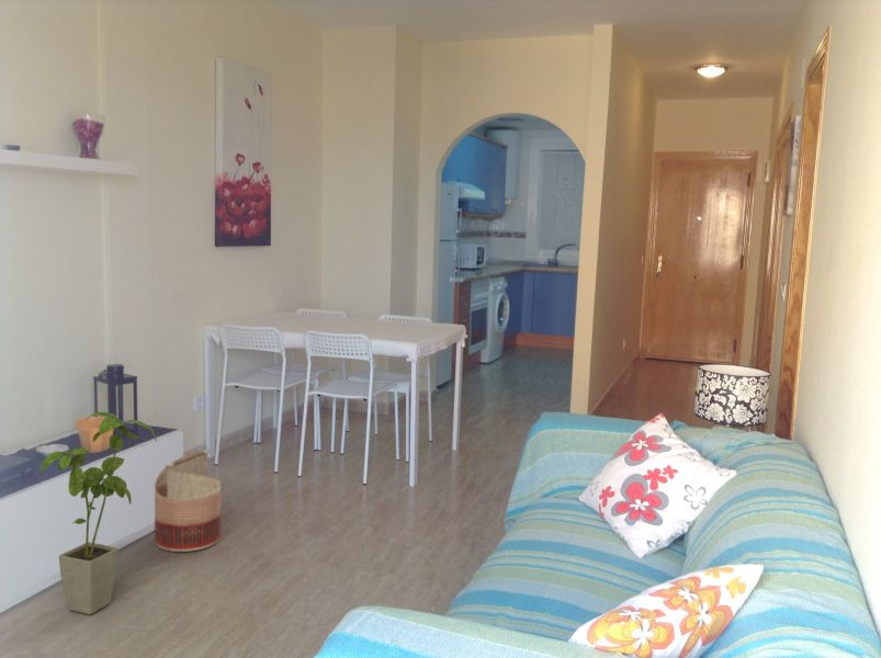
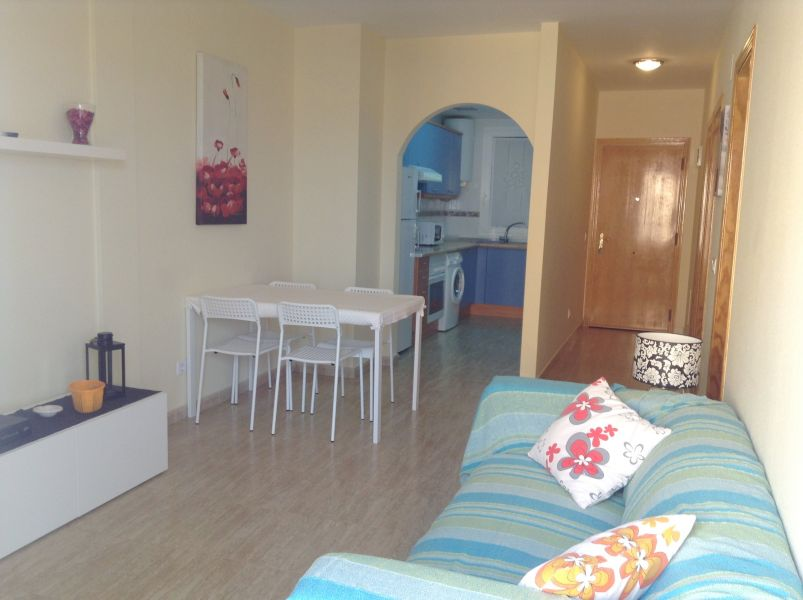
- basket [154,449,222,553]
- house plant [39,411,158,615]
